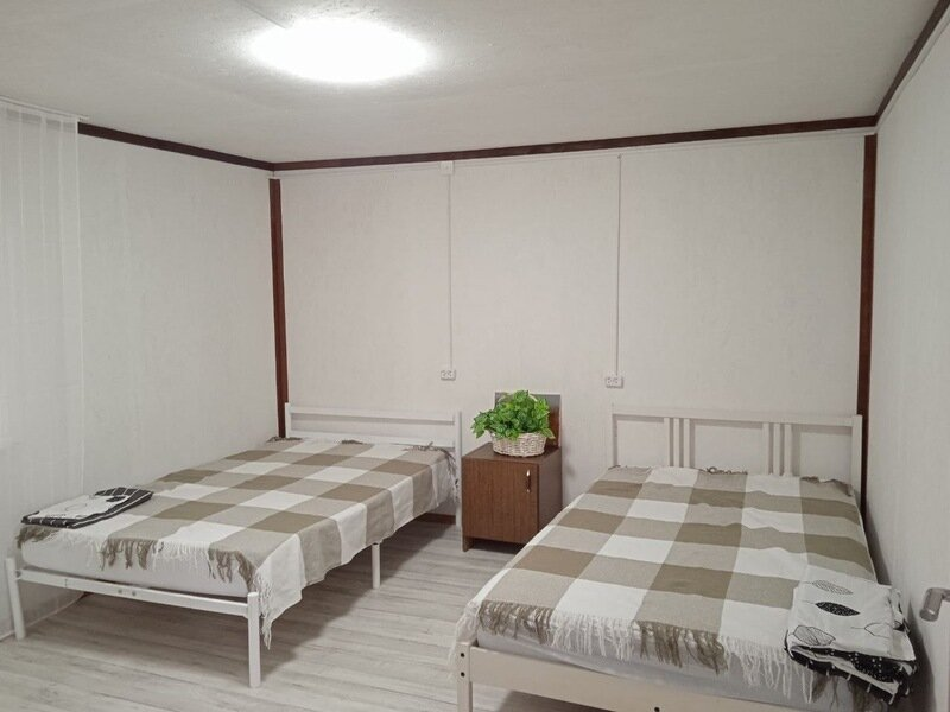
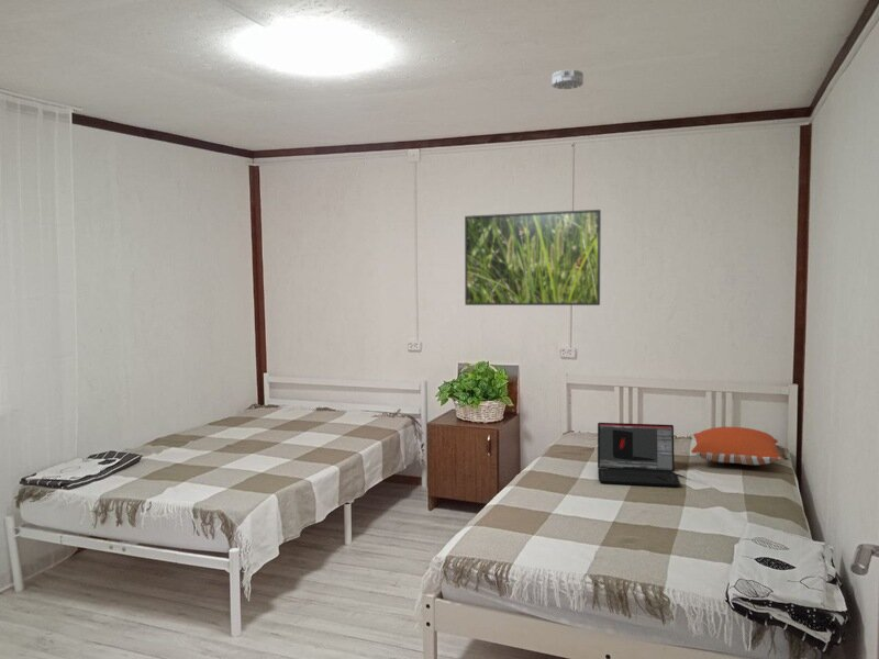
+ laptop [597,422,681,488]
+ smoke detector [550,68,585,90]
+ pillow [690,426,783,466]
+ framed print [464,209,602,306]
